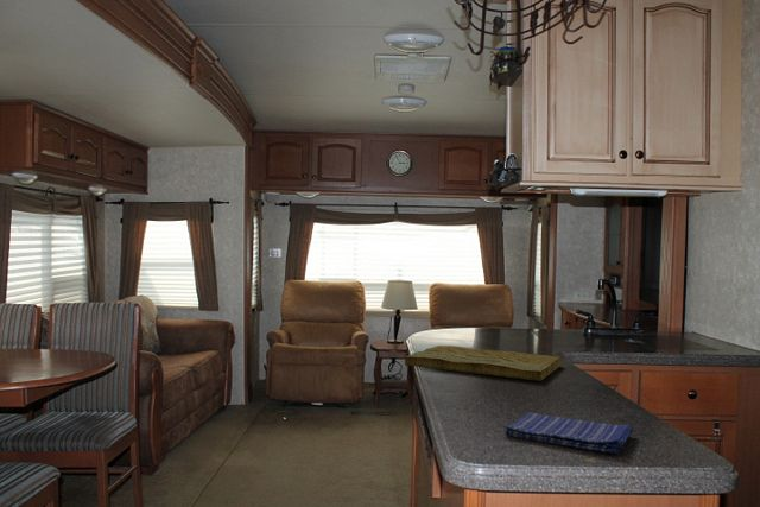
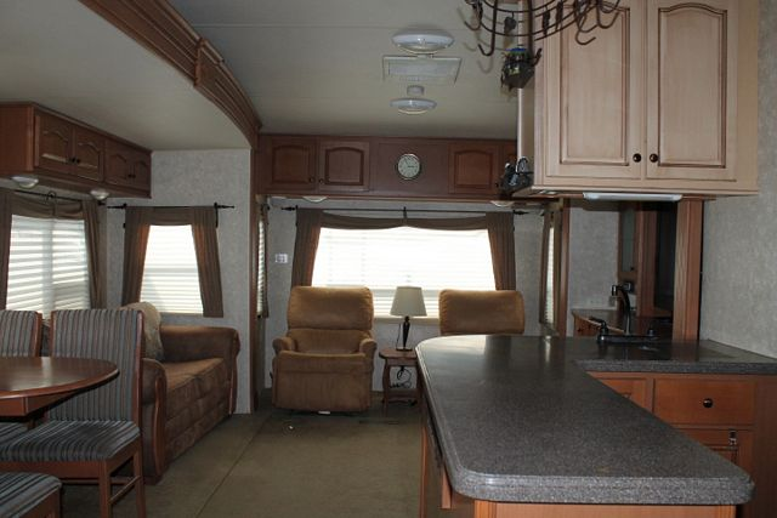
- dish towel [504,411,634,455]
- cutting board [404,344,563,382]
